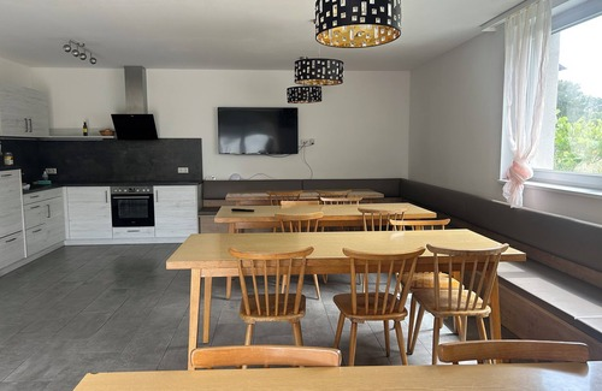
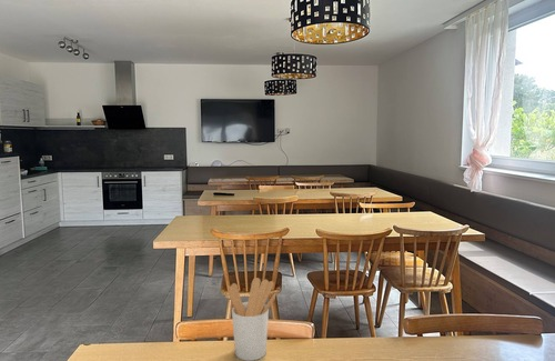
+ utensil holder [226,277,276,361]
